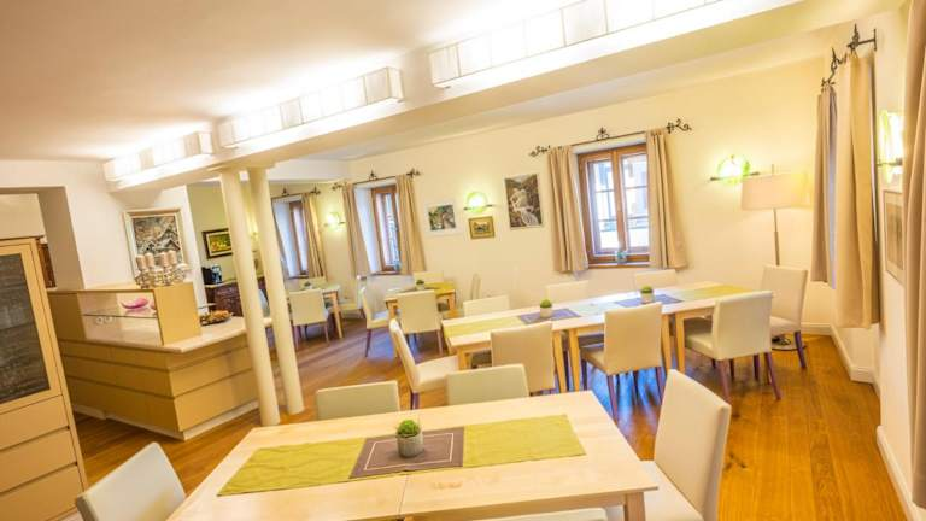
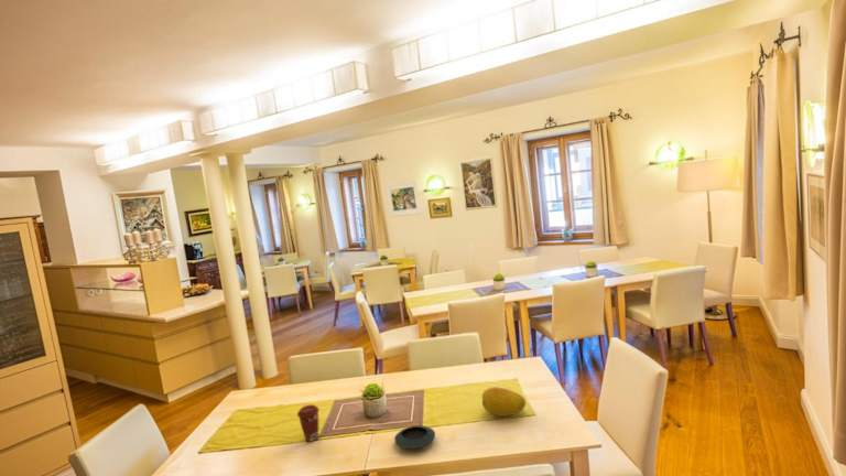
+ coffee cup [296,403,321,443]
+ saucer [393,425,436,450]
+ fruit [481,386,527,418]
